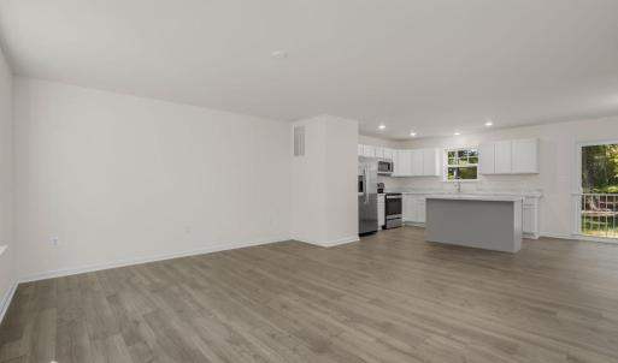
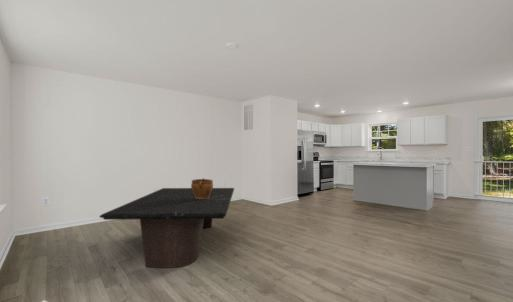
+ ceramic pot [190,177,214,199]
+ dining table [98,187,235,269]
